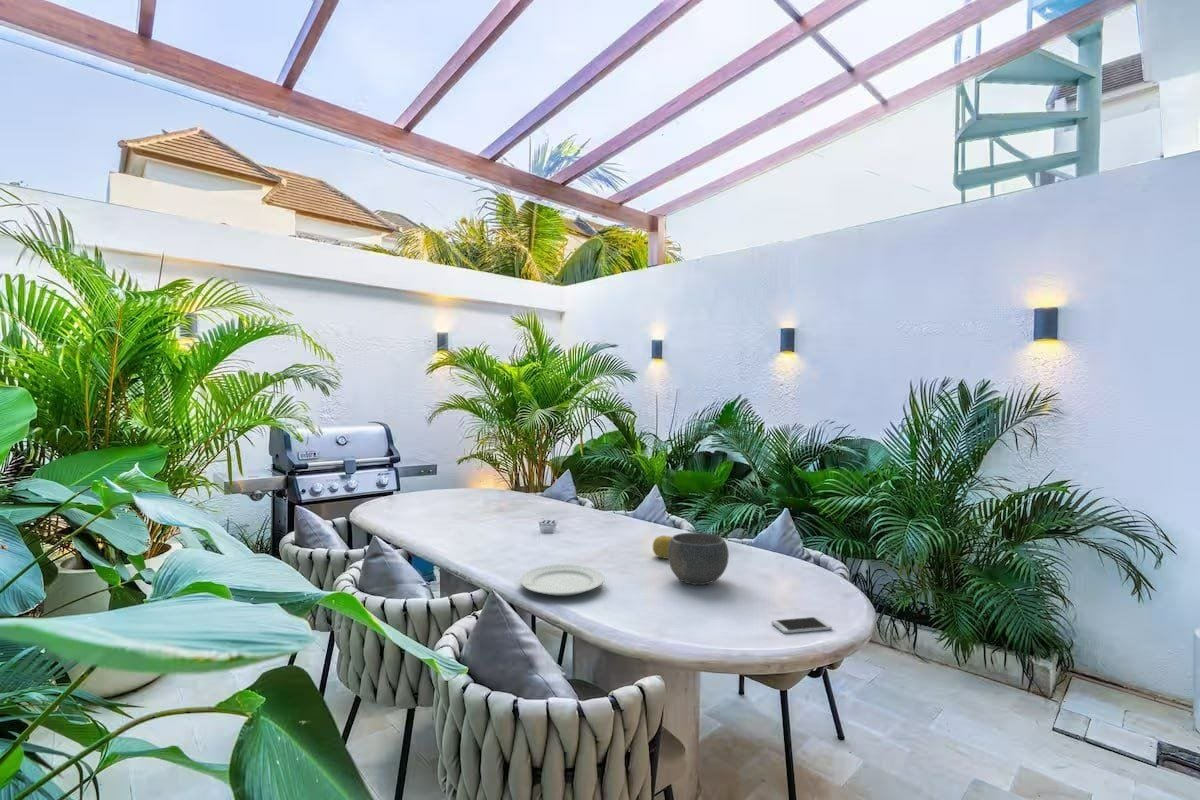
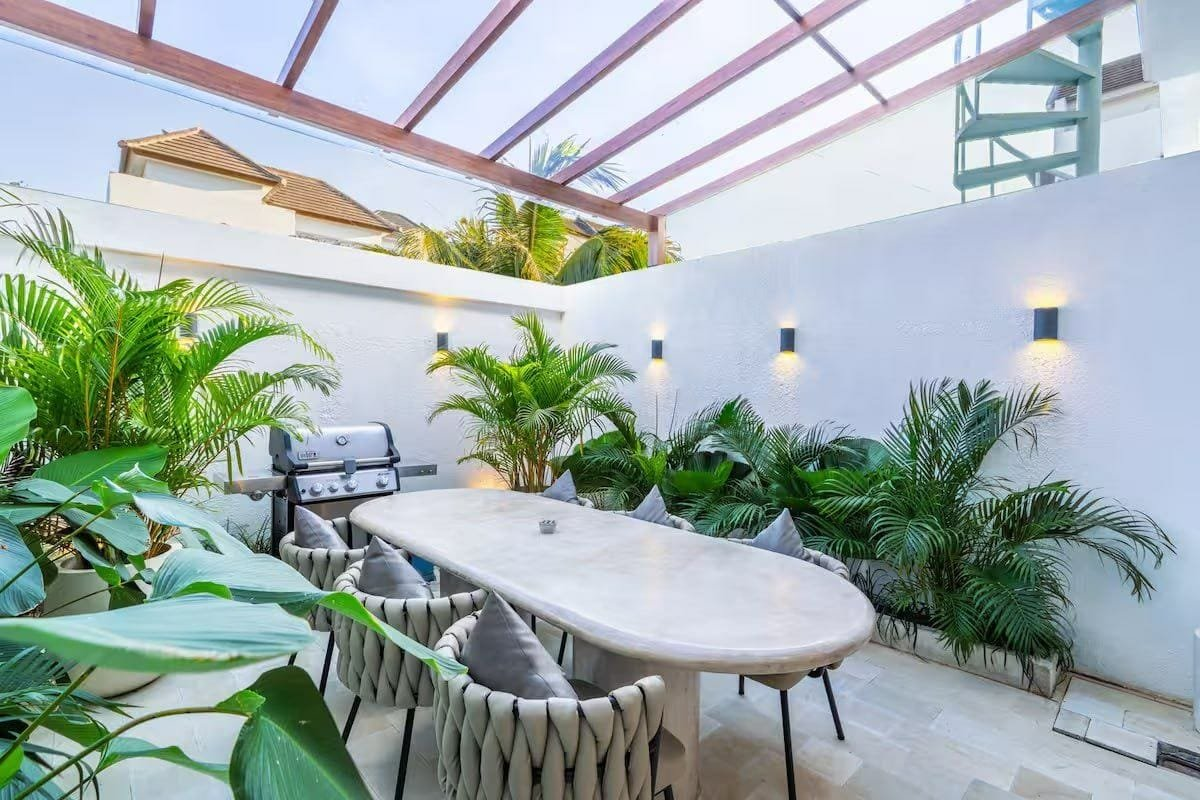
- bowl [667,532,730,586]
- chinaware [519,563,605,597]
- smartphone [771,616,833,634]
- fruit [652,535,673,560]
